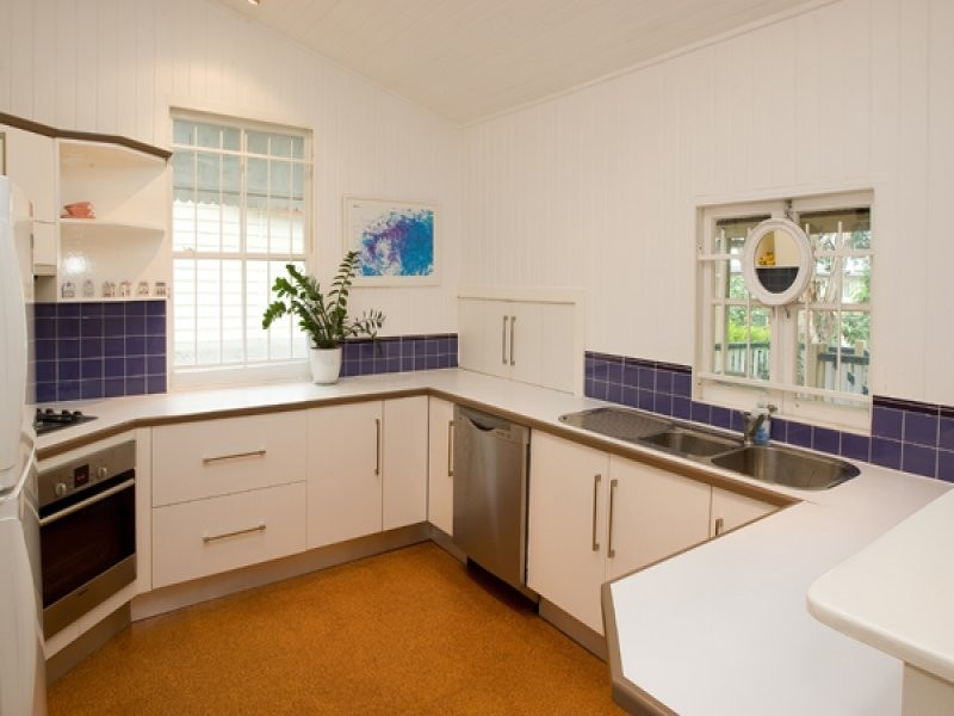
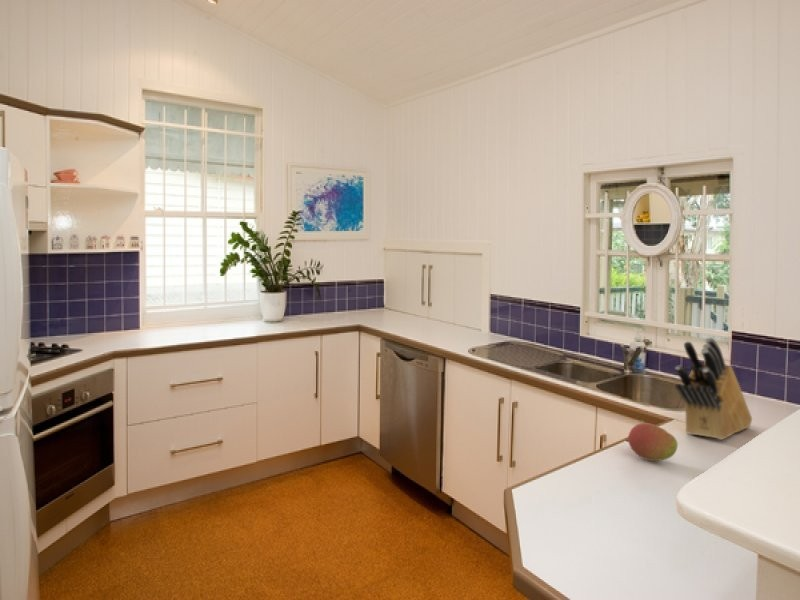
+ knife block [674,336,753,441]
+ fruit [625,422,679,462]
